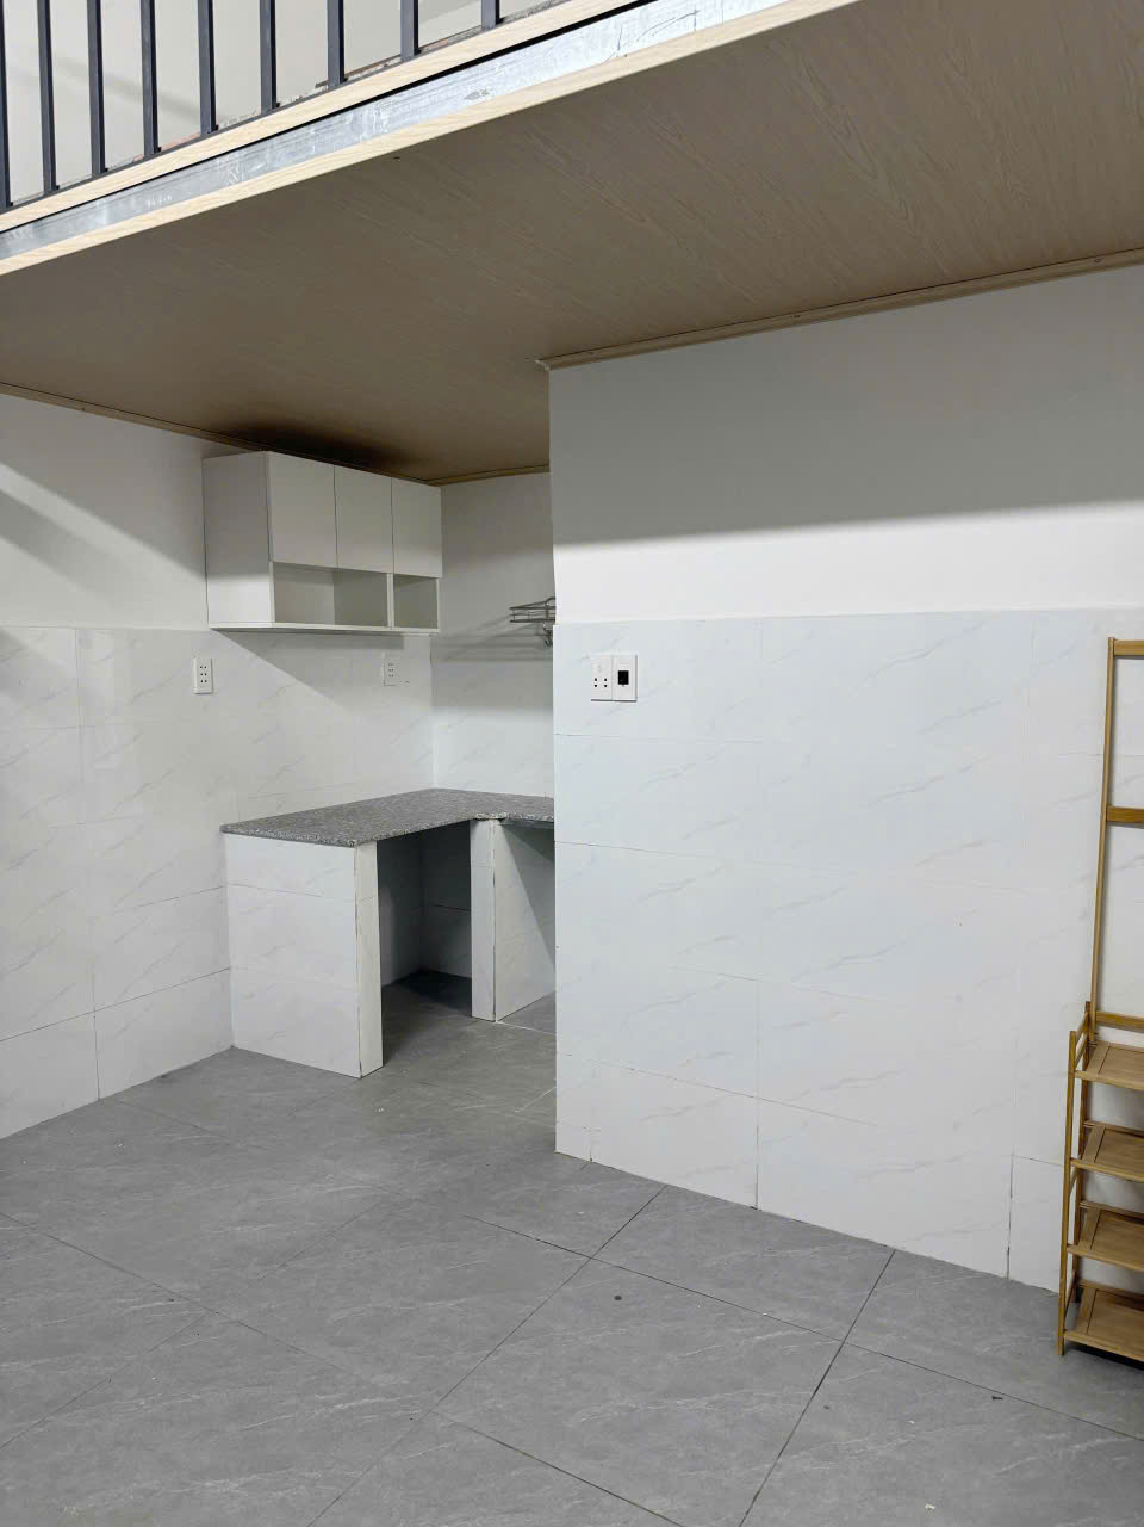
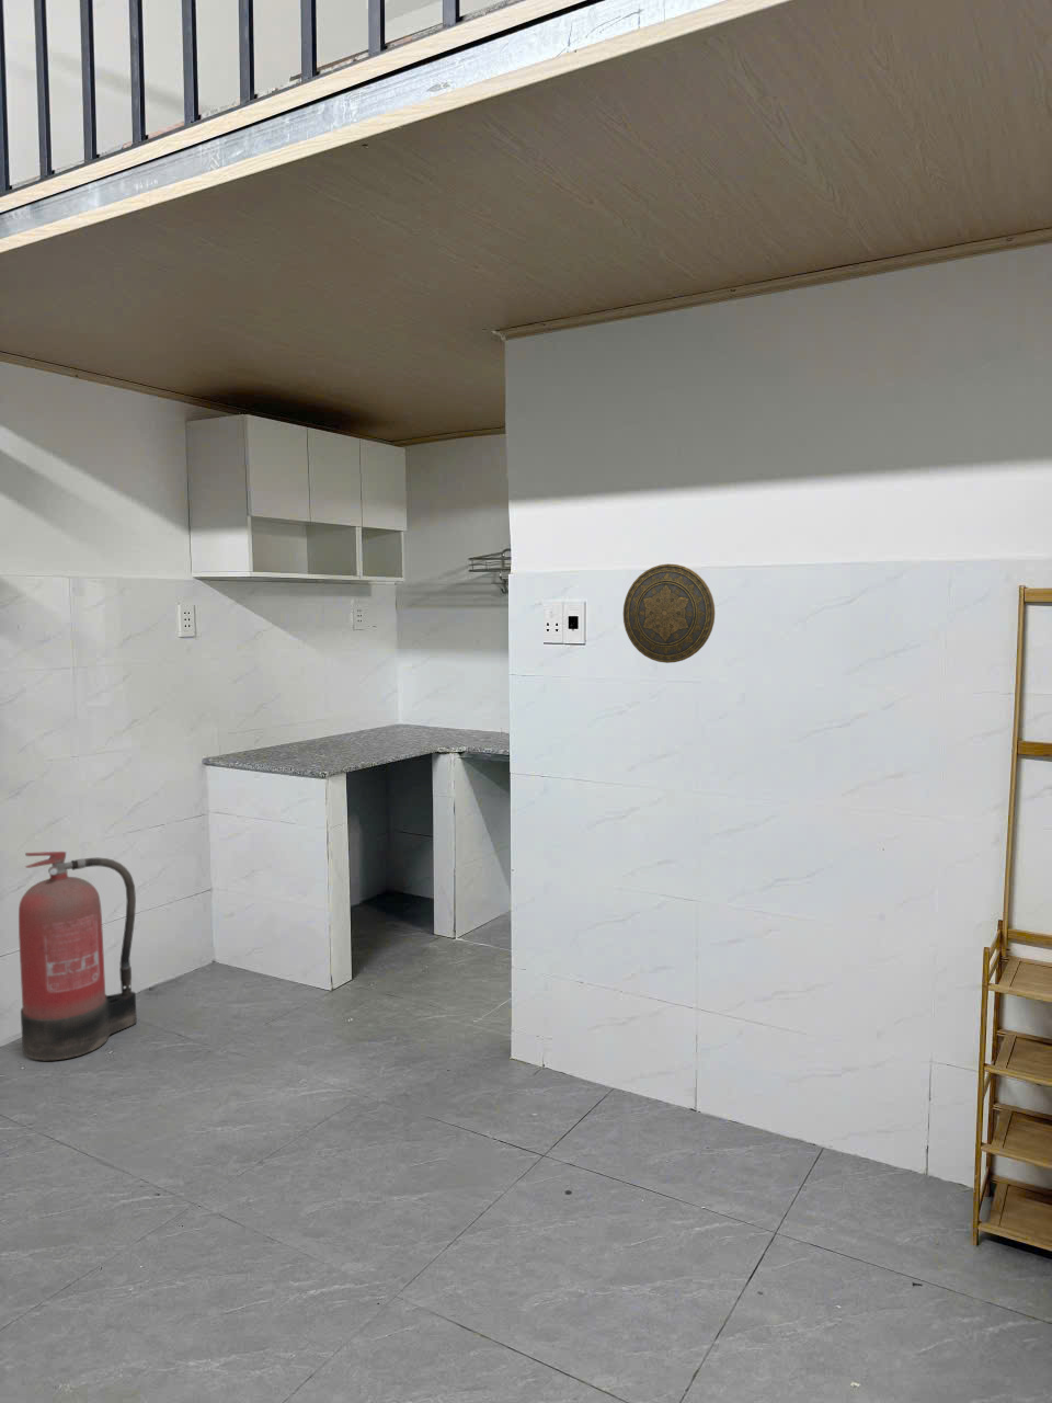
+ fire extinguisher [18,851,138,1061]
+ decorative plate [622,563,716,664]
